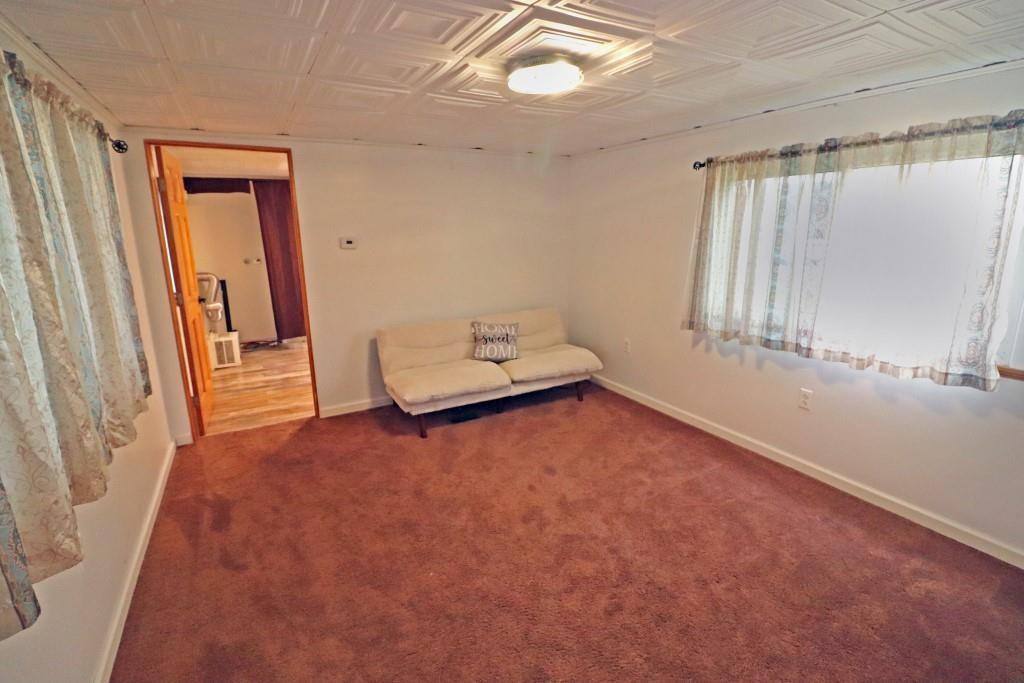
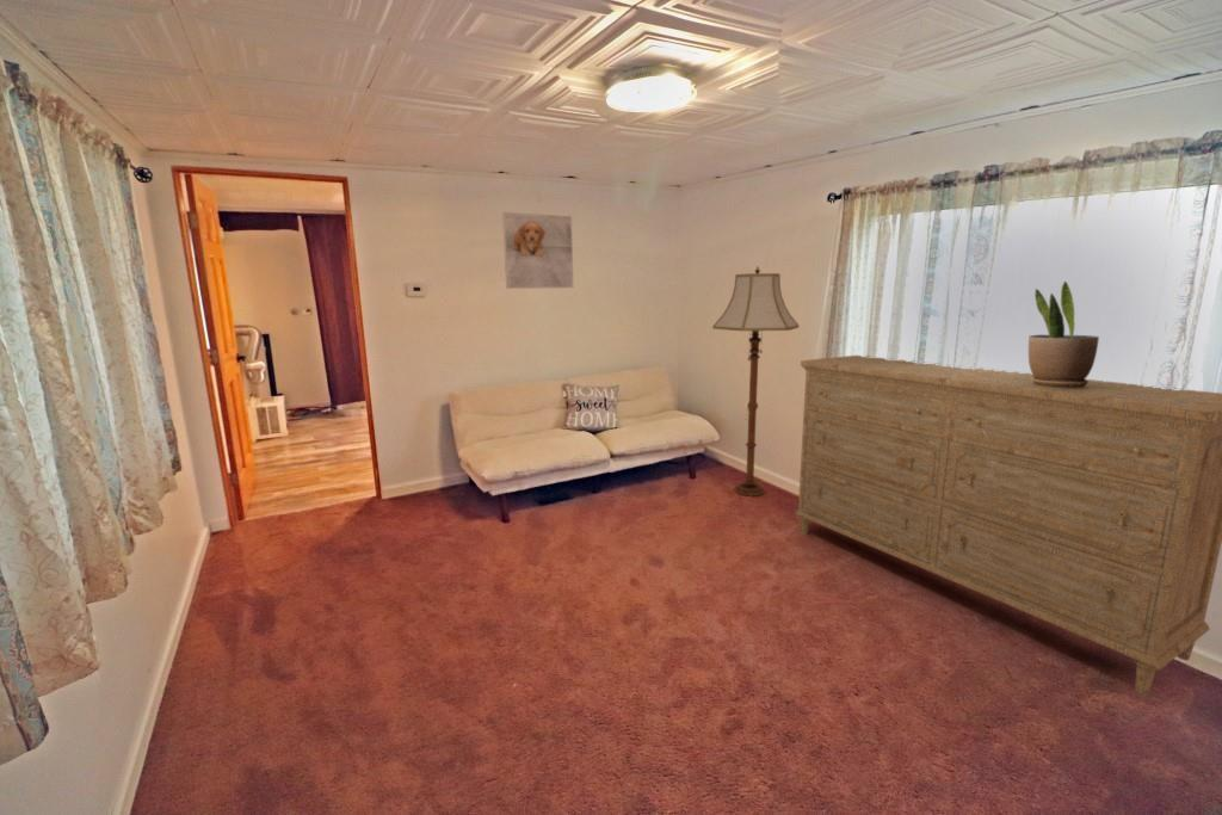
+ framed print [501,211,574,290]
+ dresser [794,354,1222,697]
+ floor lamp [711,266,800,498]
+ potted plant [1027,280,1100,388]
